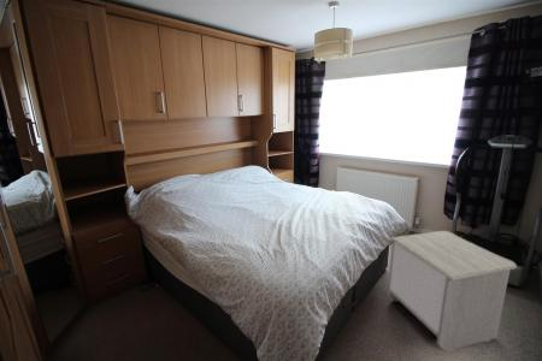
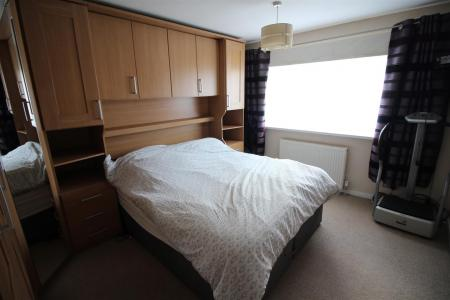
- nightstand [387,230,518,353]
